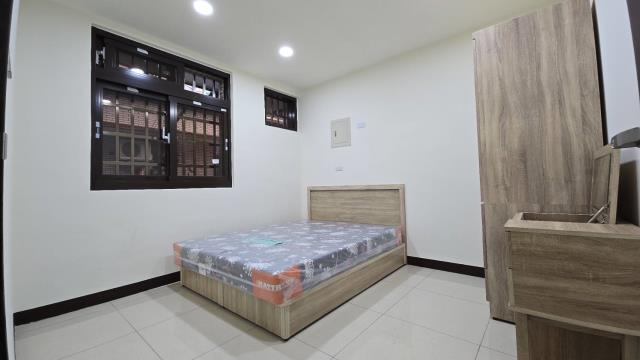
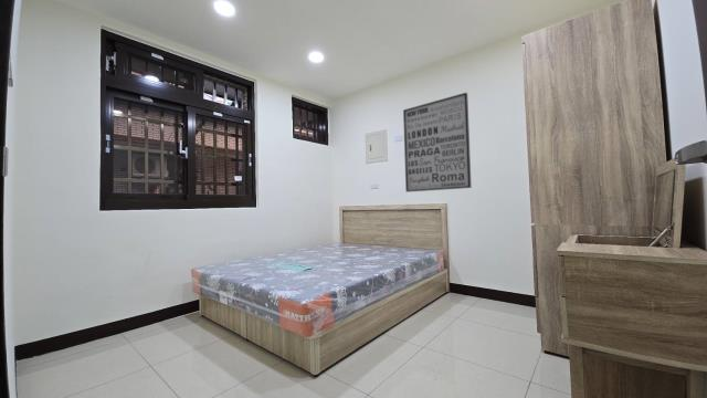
+ wall art [402,92,473,193]
